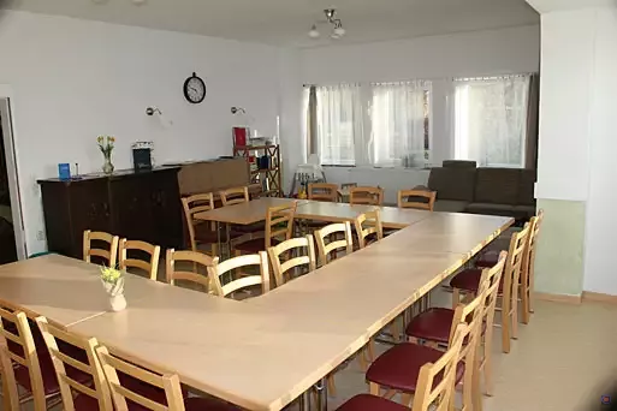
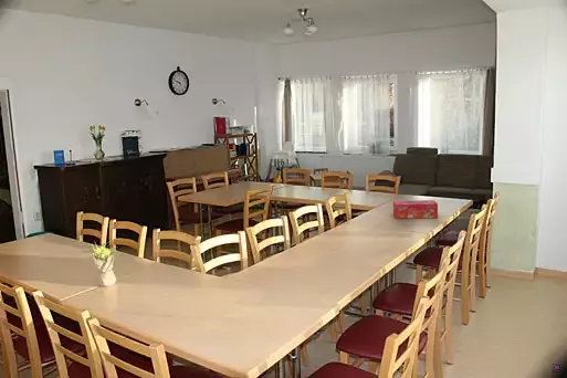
+ tissue box [392,199,439,220]
